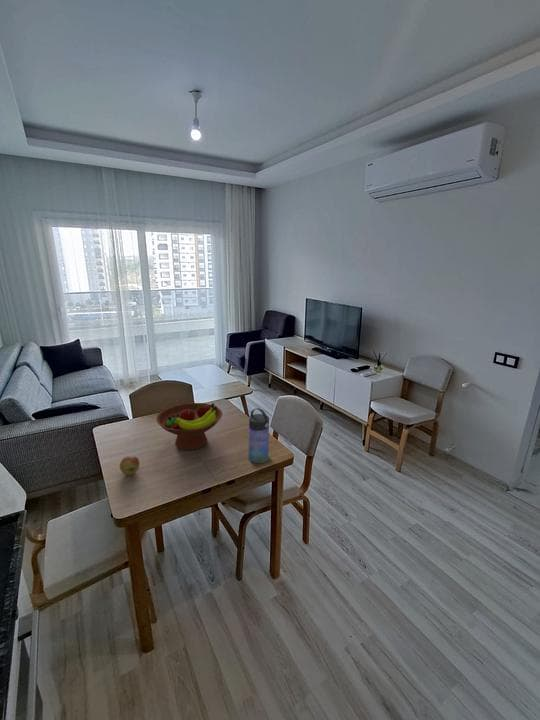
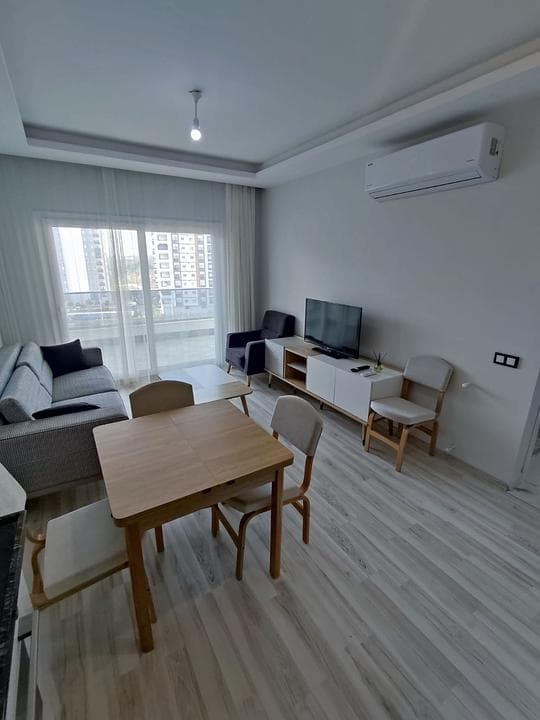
- fruit bowl [155,402,223,451]
- water bottle [248,407,270,464]
- apple [119,455,141,476]
